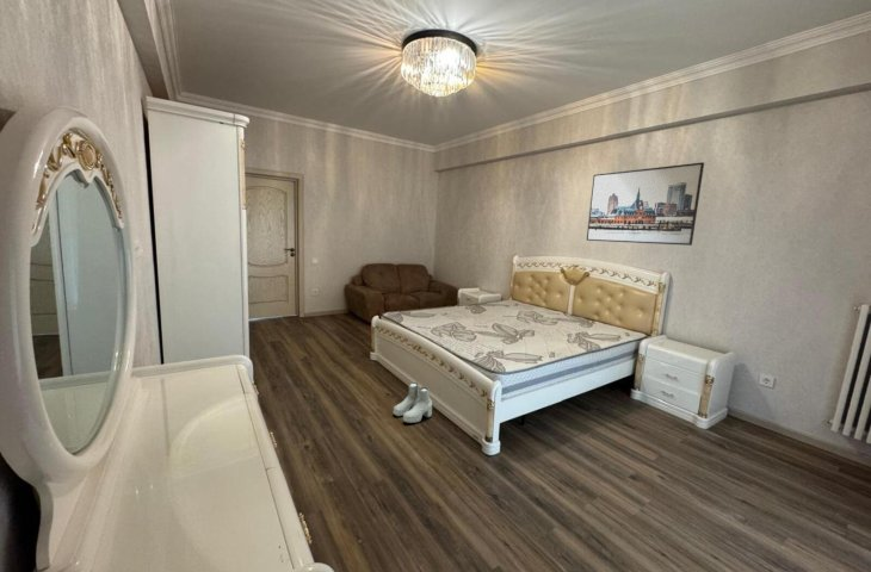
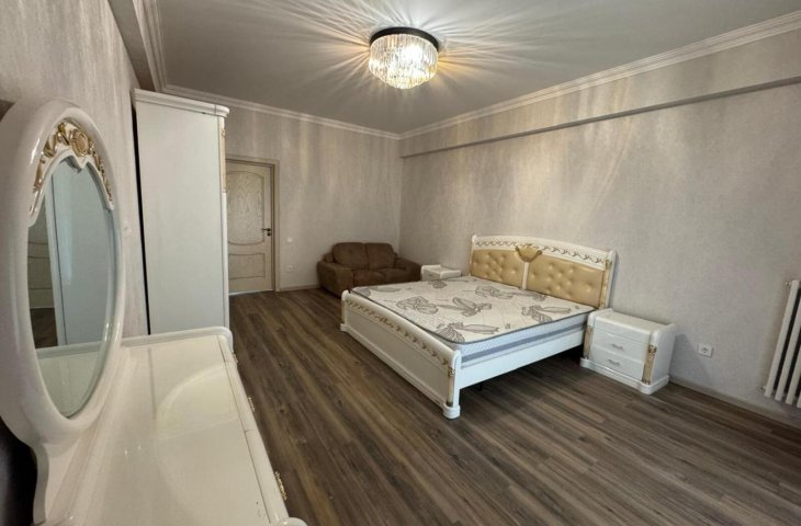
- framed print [586,161,705,247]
- boots [393,381,433,424]
